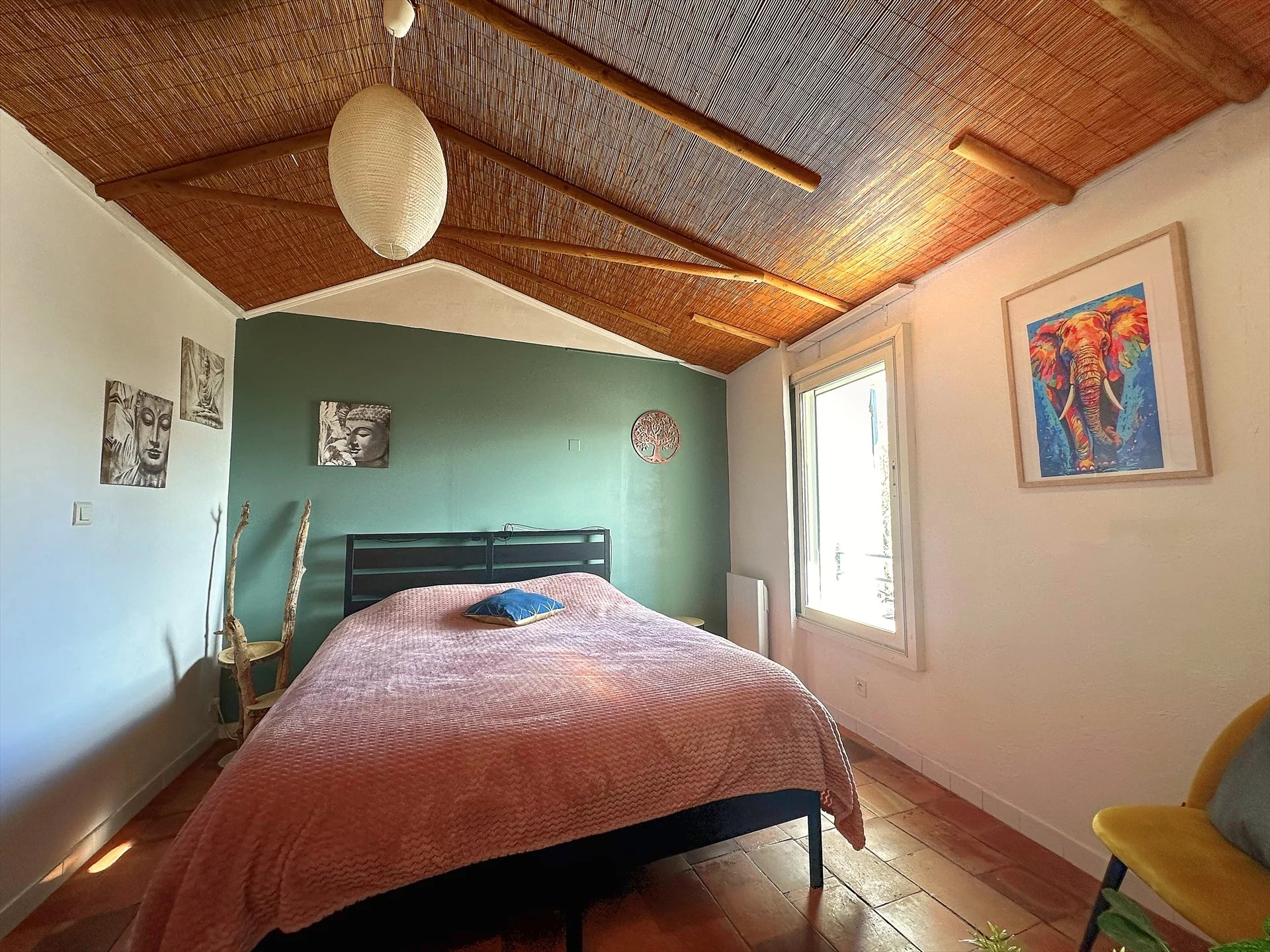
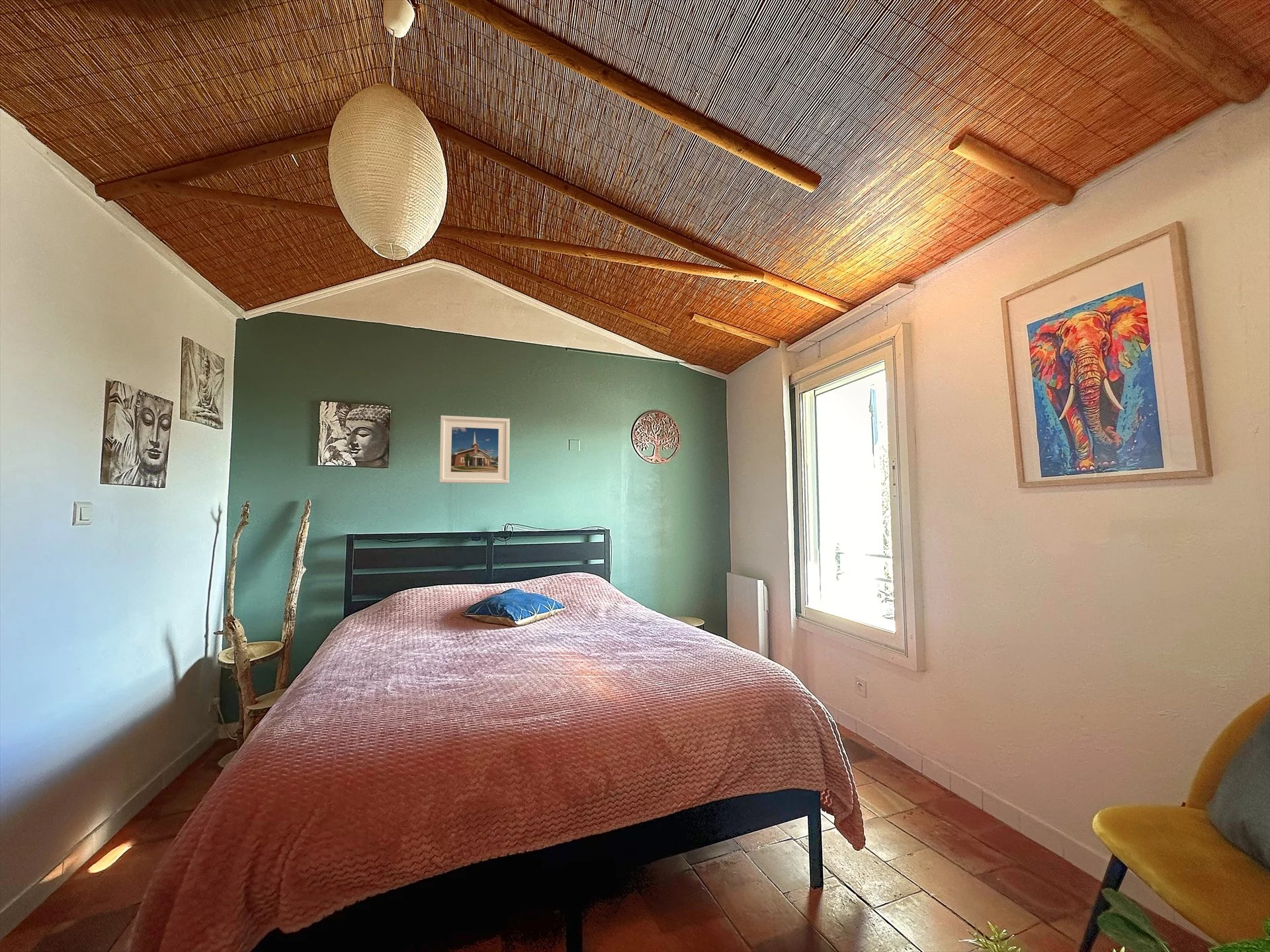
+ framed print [439,415,510,484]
